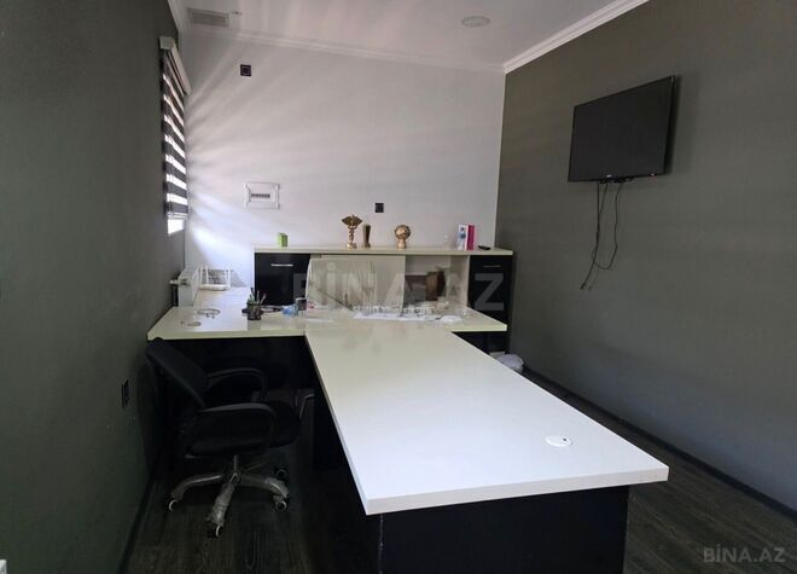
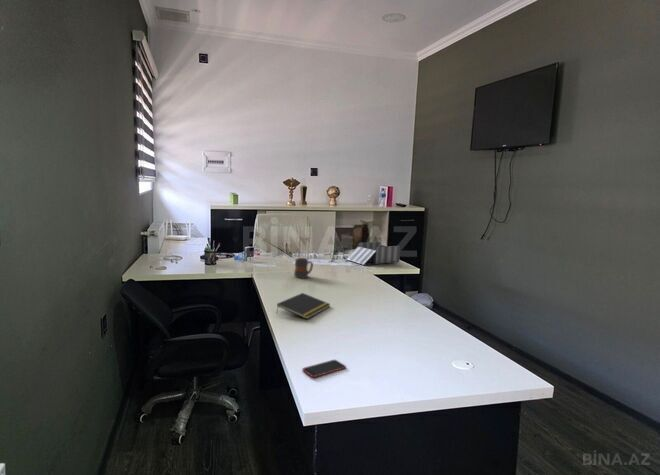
+ notepad [276,292,331,320]
+ mug [293,257,314,279]
+ desk organizer [345,241,401,266]
+ smartphone [301,359,347,378]
